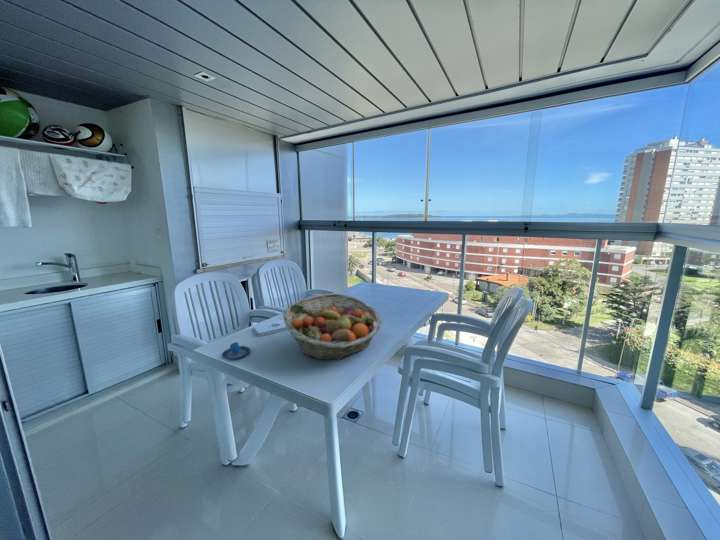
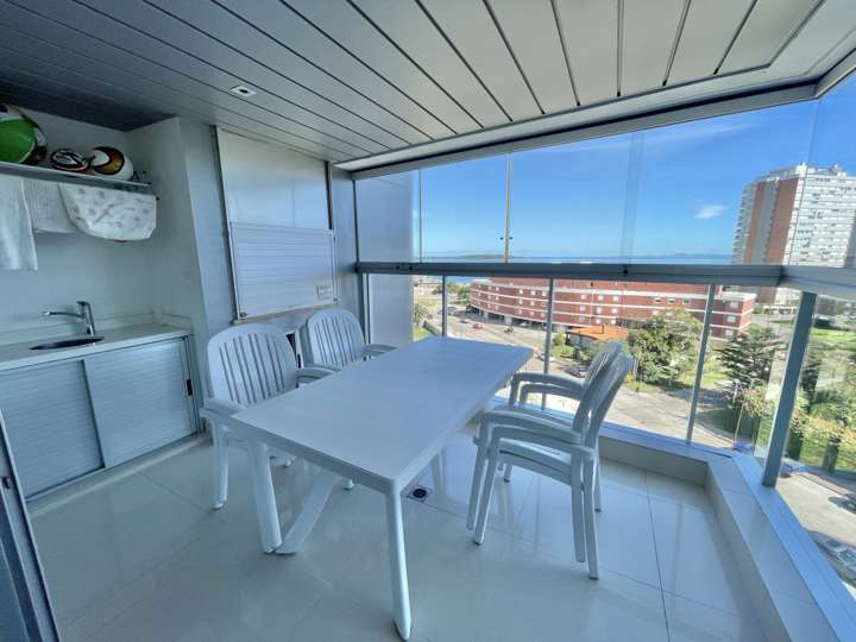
- fruit basket [282,293,382,361]
- mug [221,341,251,360]
- notepad [252,318,288,337]
